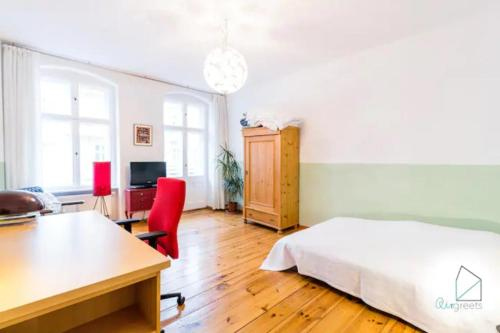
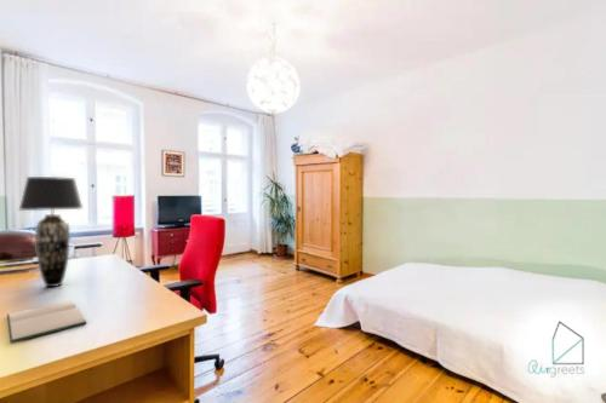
+ table lamp [18,175,84,288]
+ hardback book [6,300,87,344]
